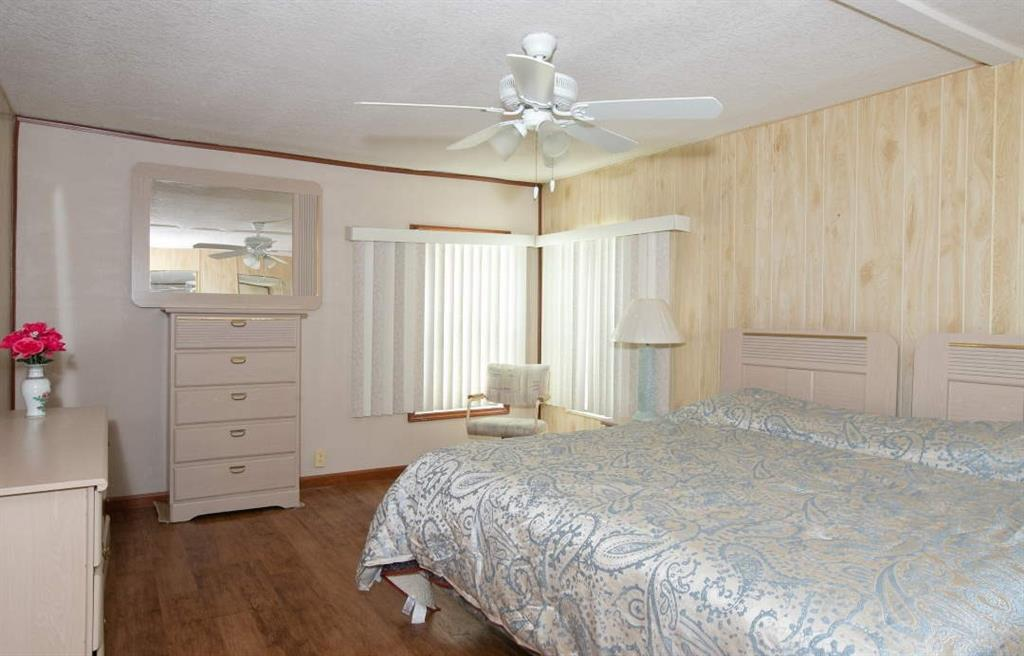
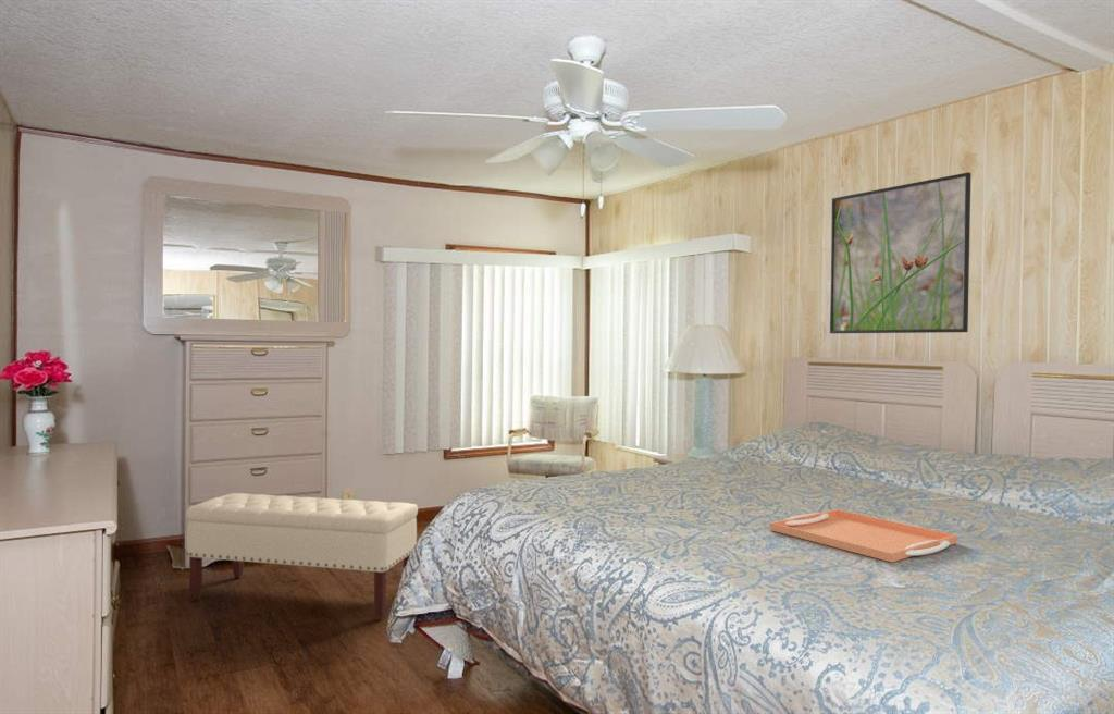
+ bench [185,492,419,619]
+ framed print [829,171,973,334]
+ serving tray [769,508,958,564]
